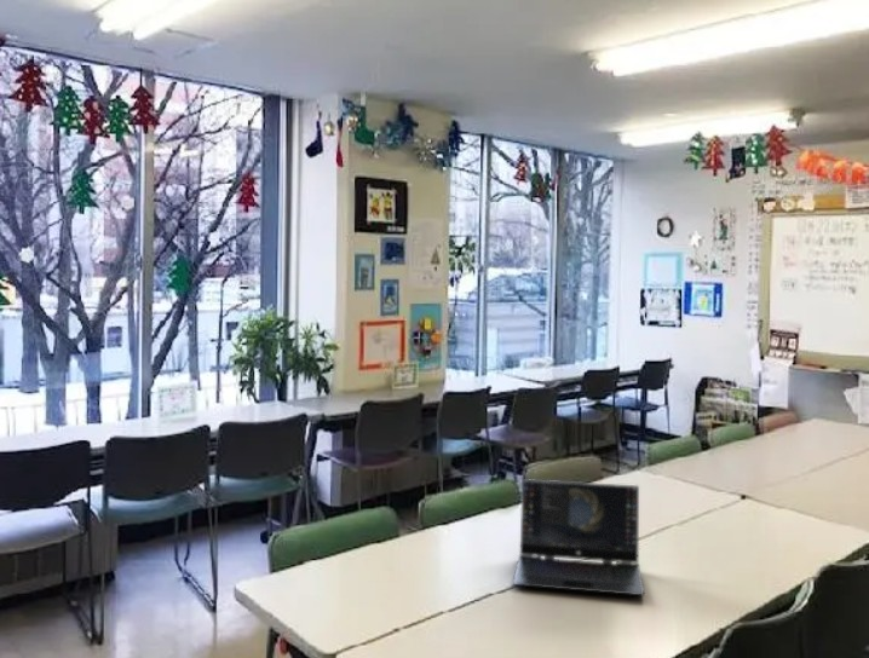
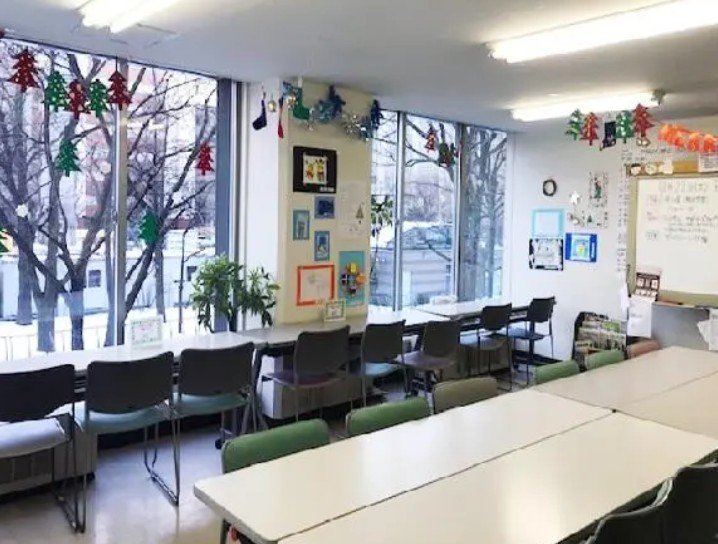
- laptop [512,478,645,596]
